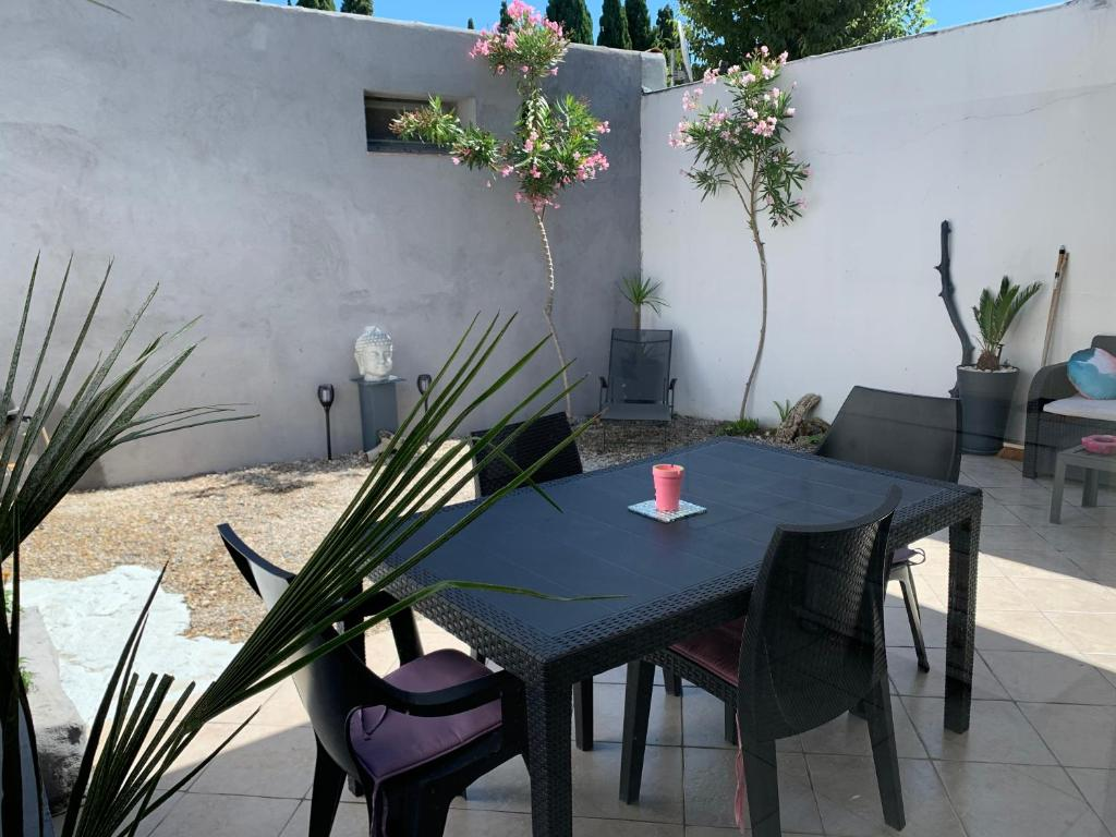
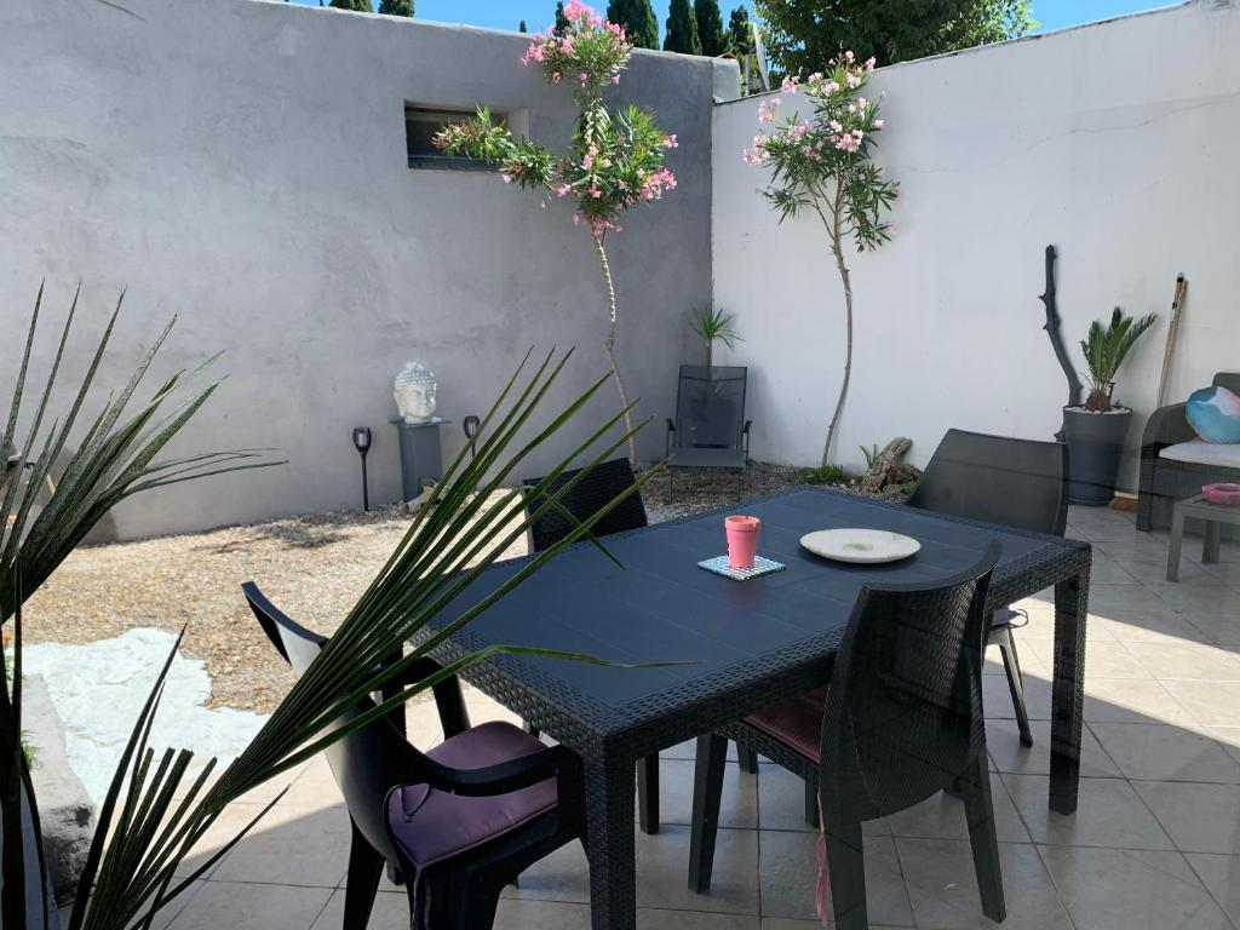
+ plate [799,528,922,564]
